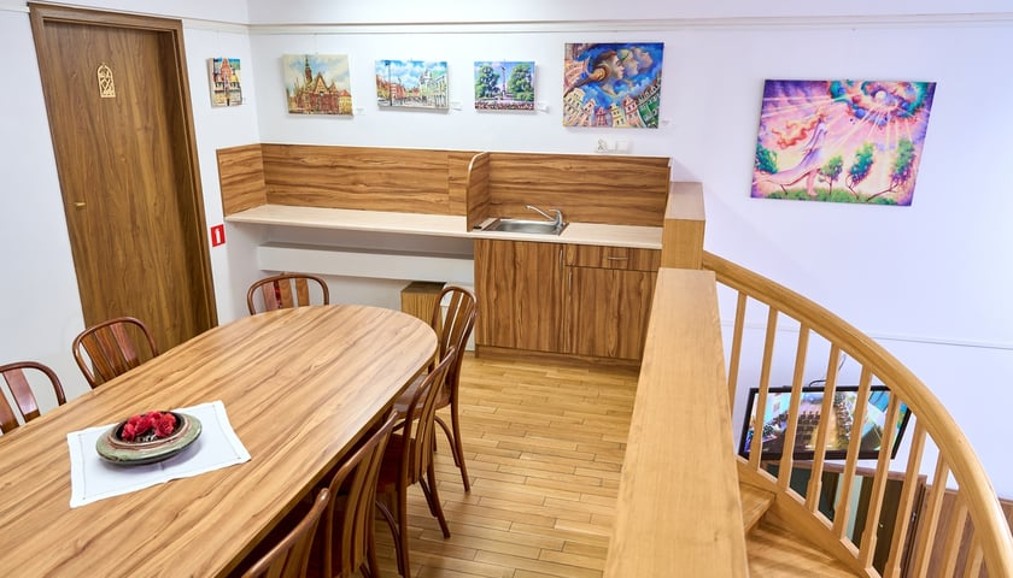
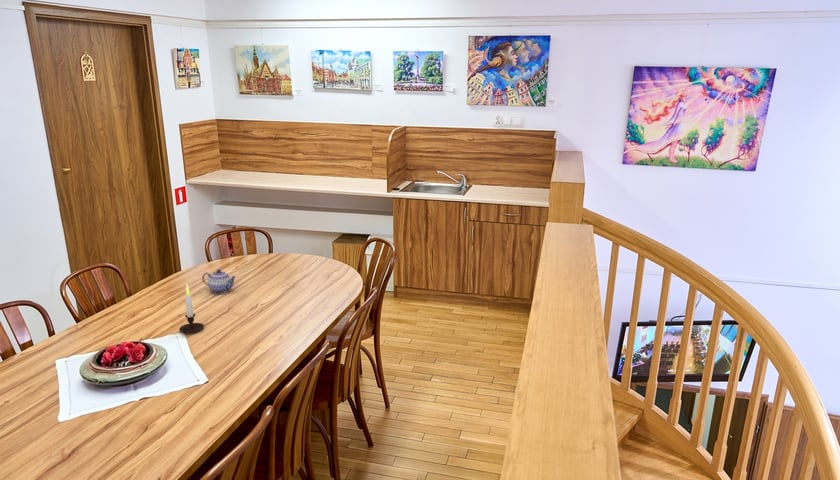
+ teapot [201,268,237,294]
+ candle [178,283,205,335]
